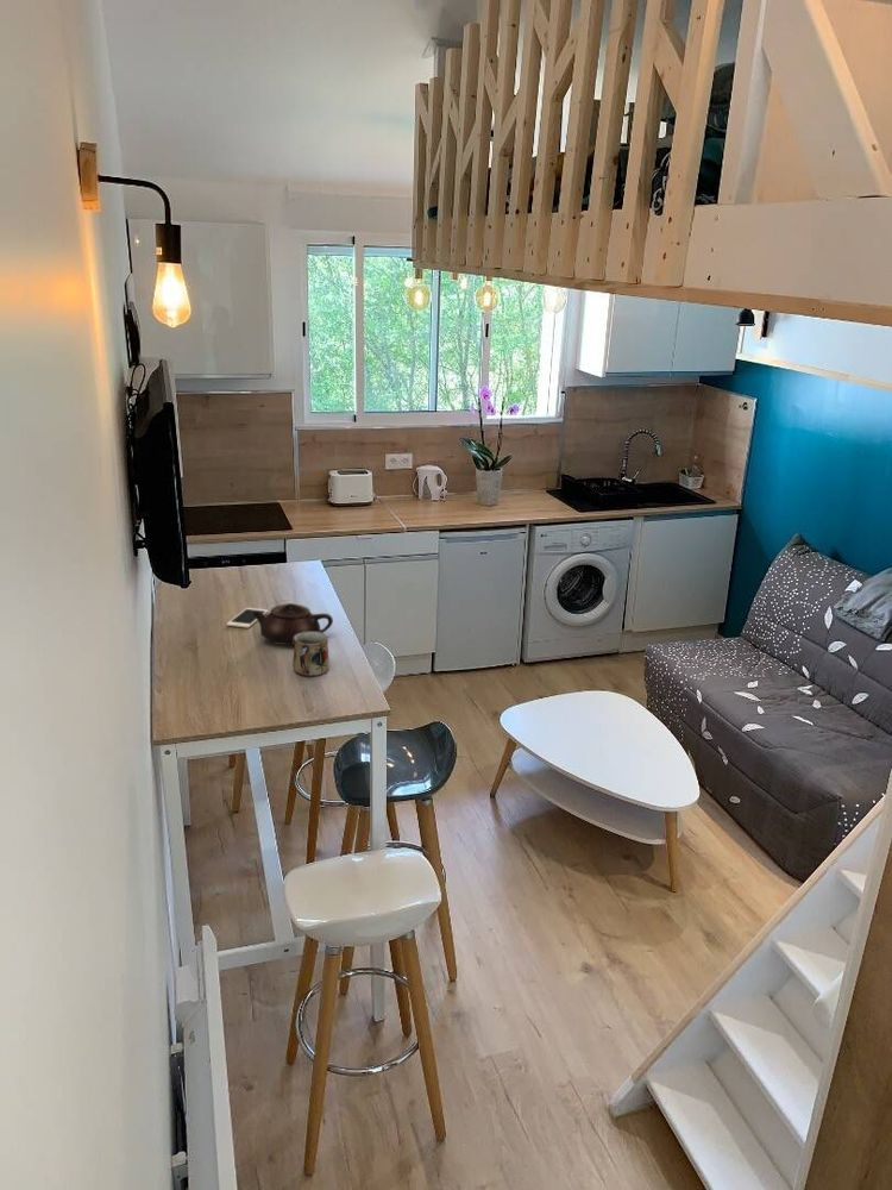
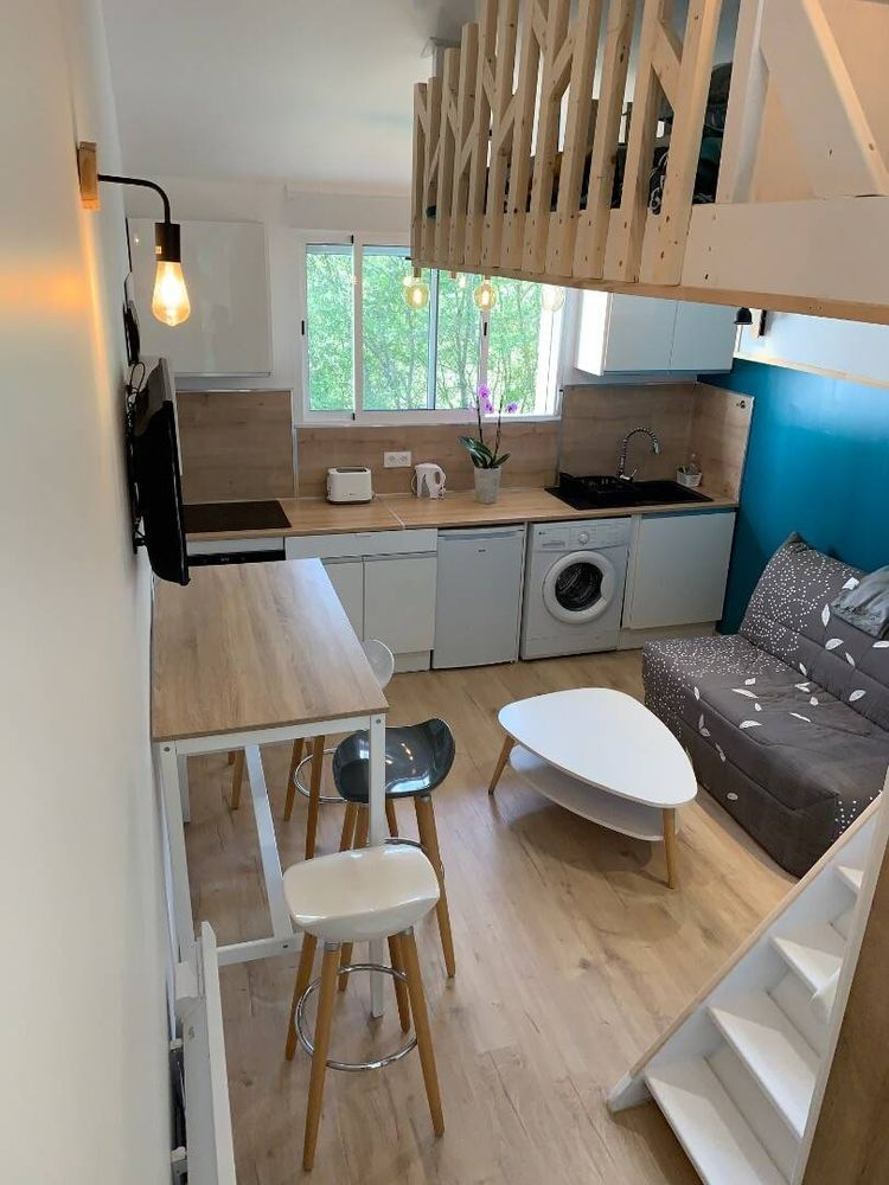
- mug [293,632,331,677]
- teapot [252,602,334,646]
- cell phone [226,607,269,630]
